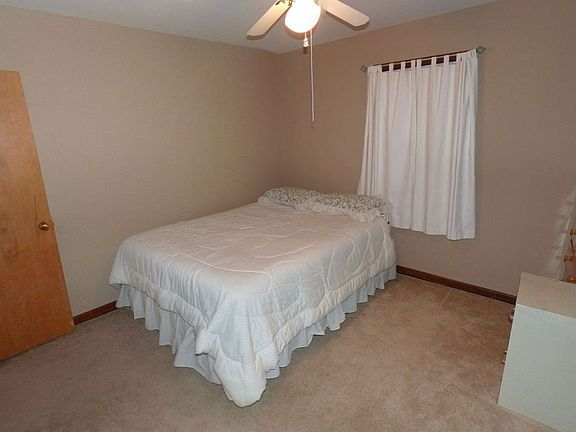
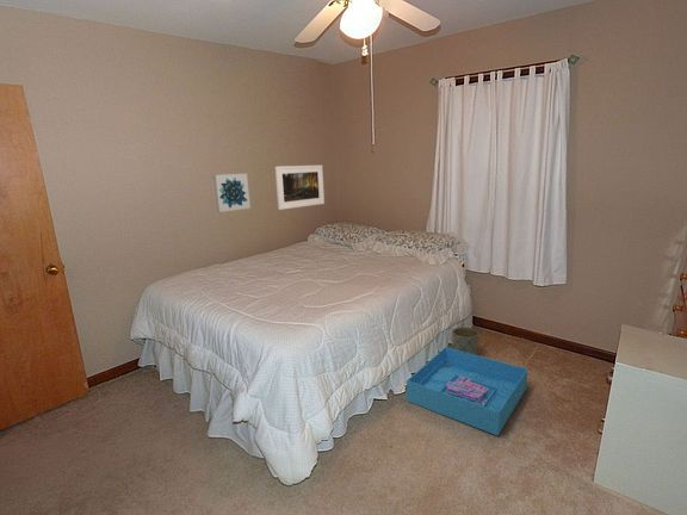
+ storage bin [406,346,528,436]
+ planter [451,325,479,355]
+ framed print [274,163,326,211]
+ wall art [212,173,252,213]
